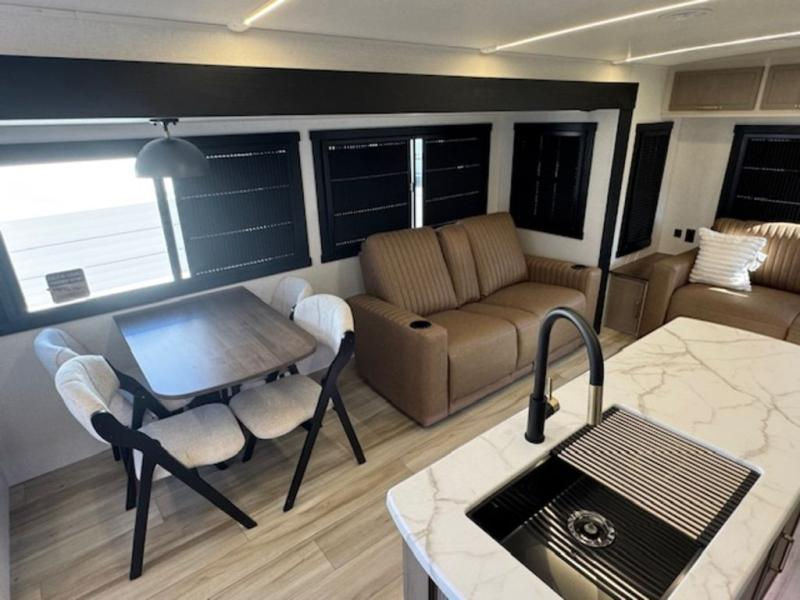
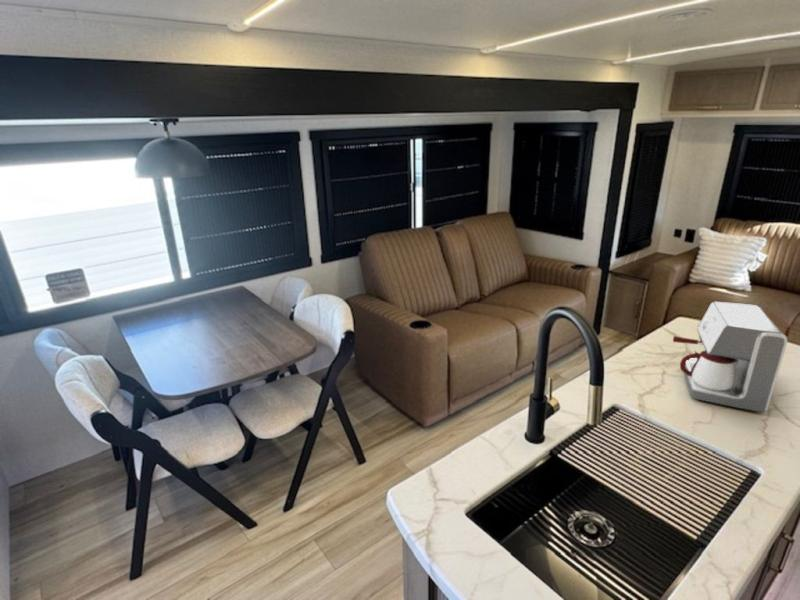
+ coffee maker [672,301,788,413]
